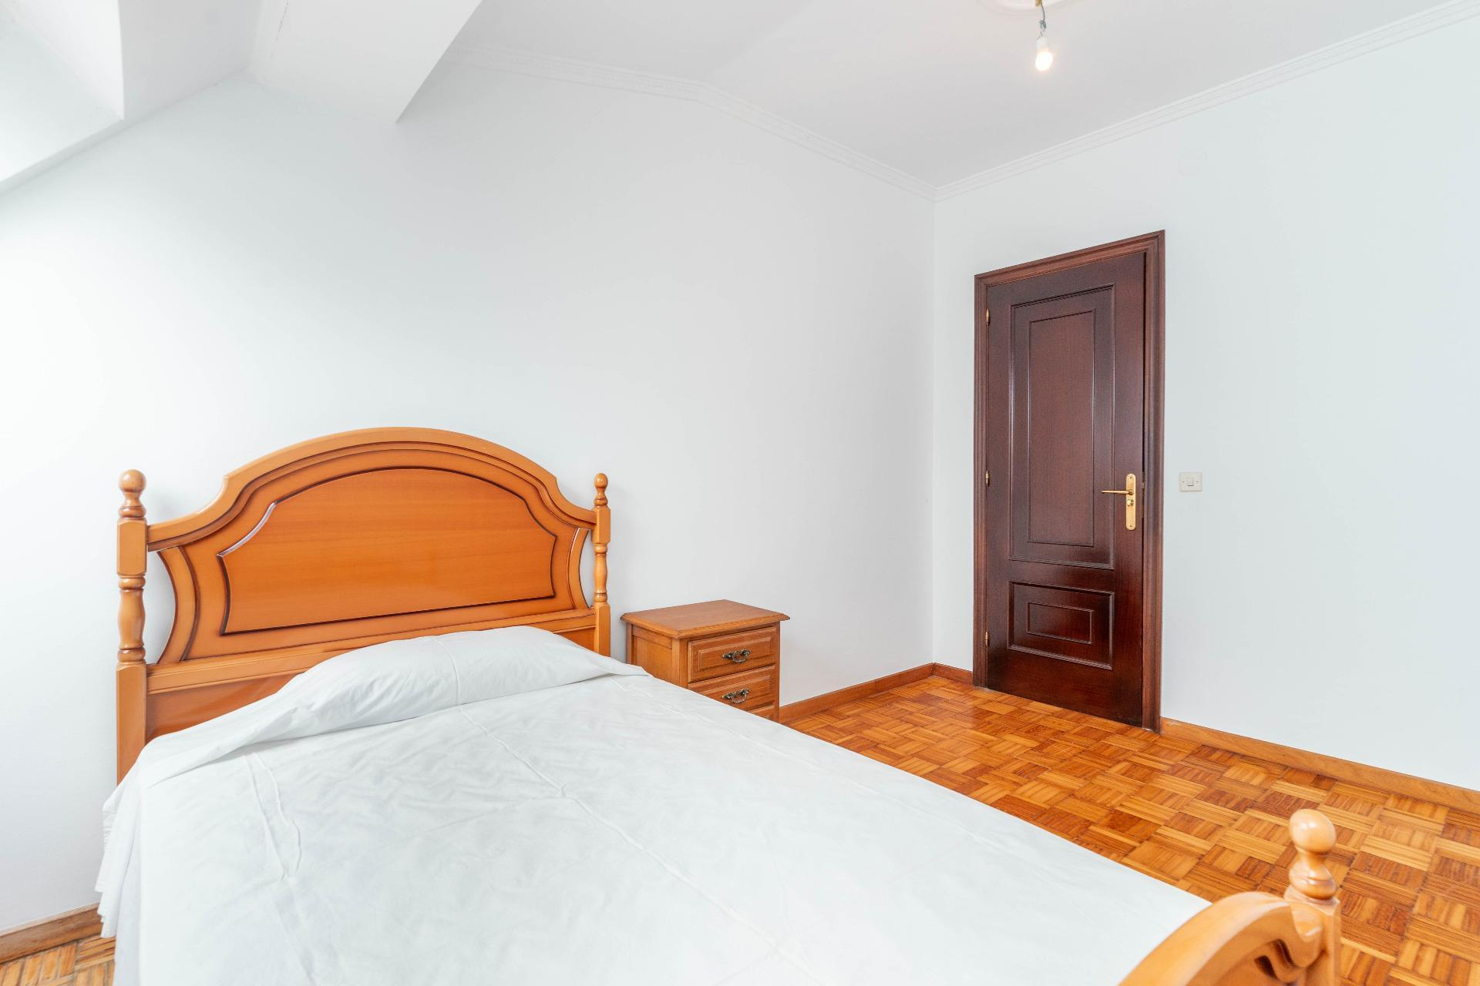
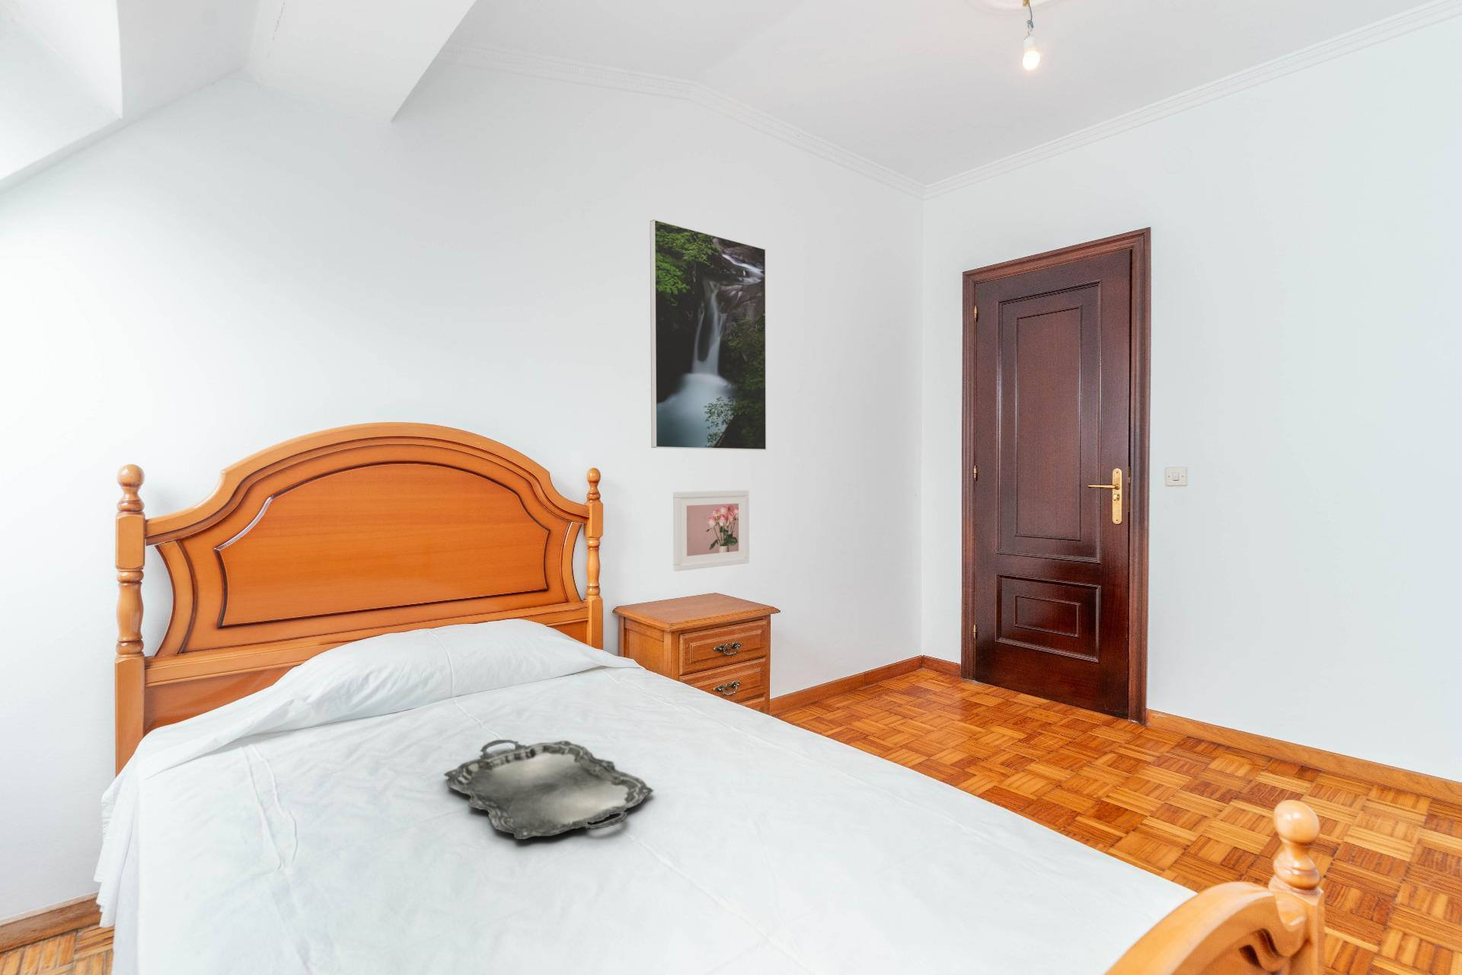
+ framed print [672,489,749,572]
+ serving tray [443,739,654,840]
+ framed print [649,219,767,451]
